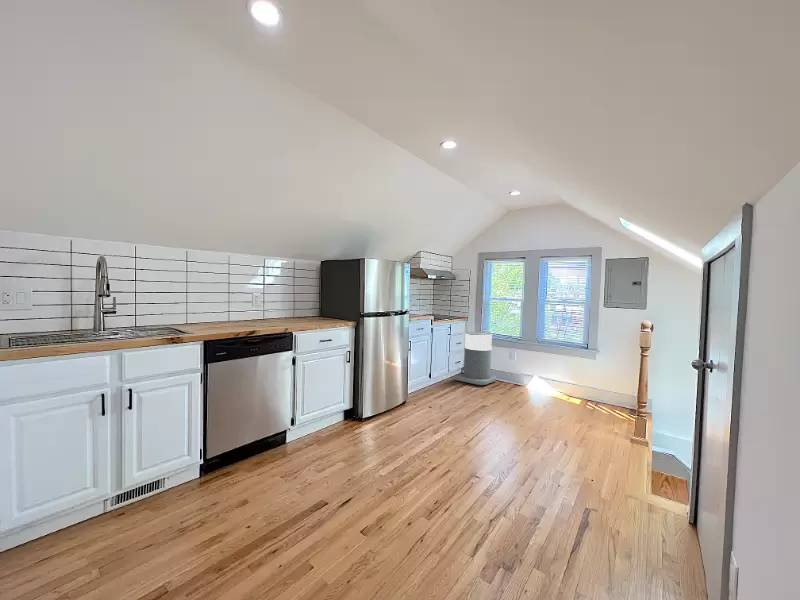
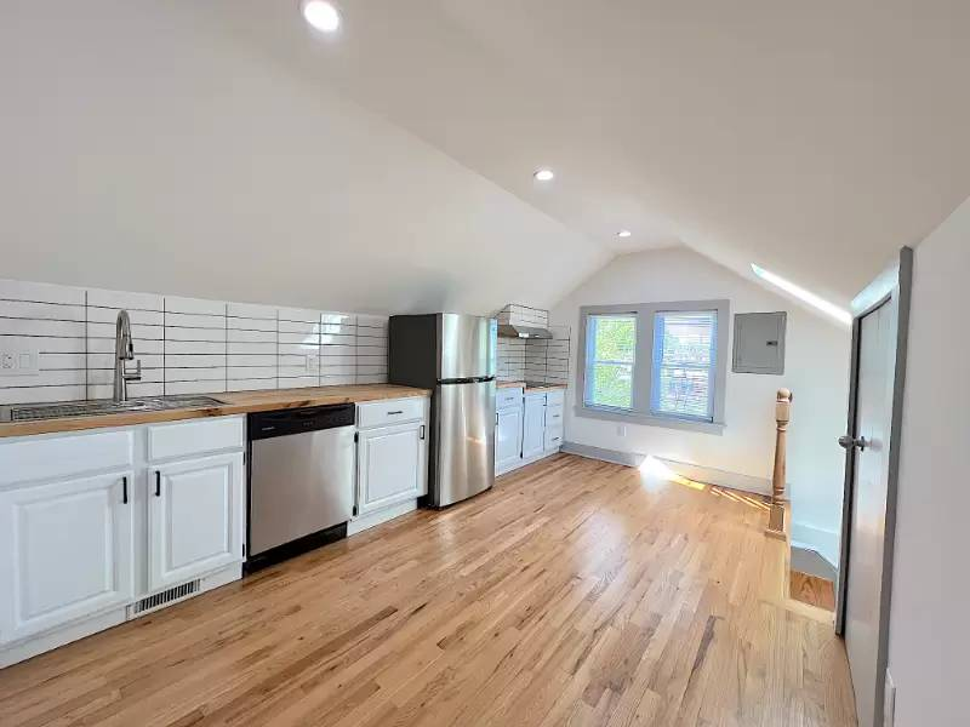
- trash can [452,331,497,386]
